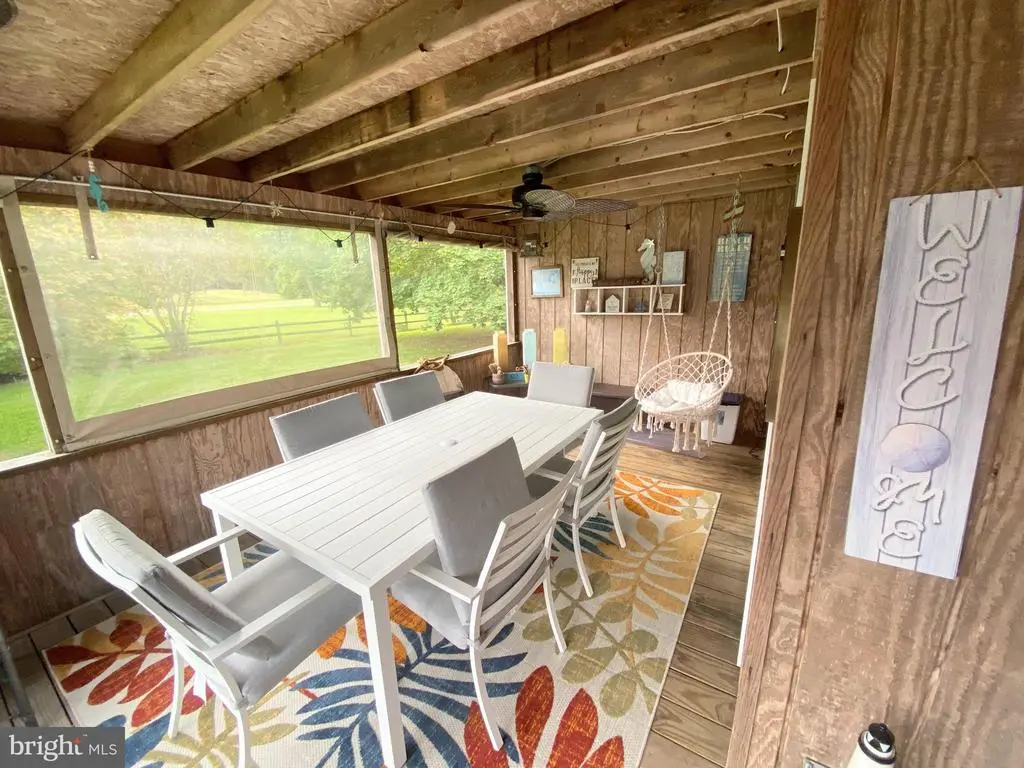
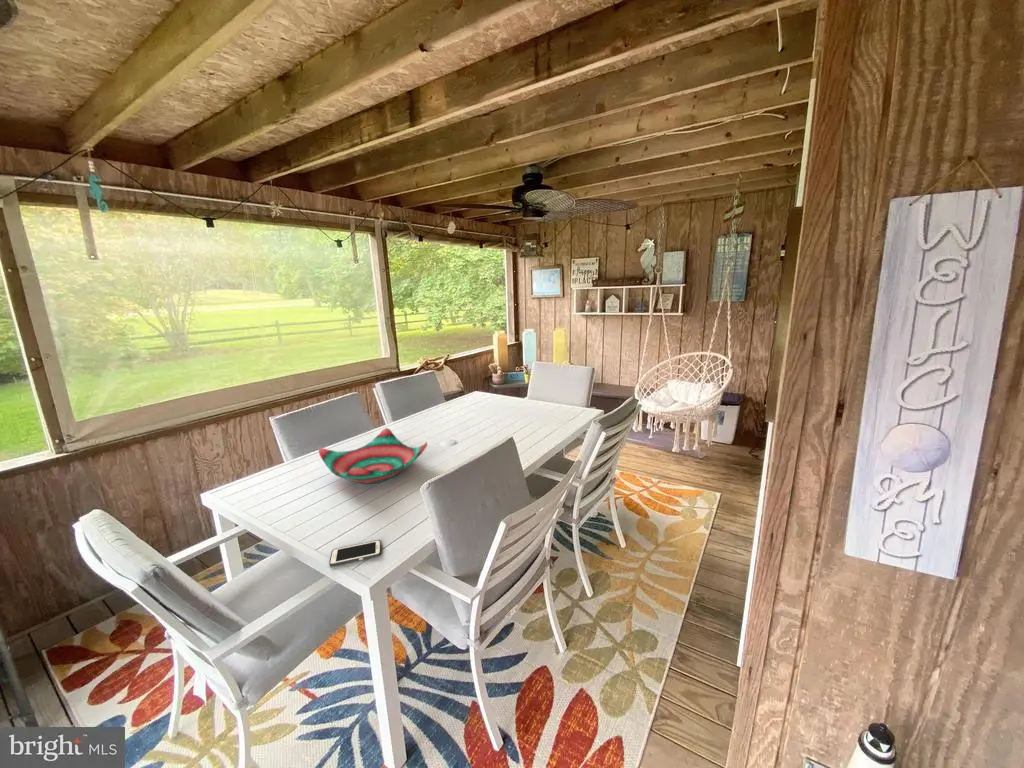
+ decorative bowl [317,427,428,485]
+ cell phone [328,539,382,567]
